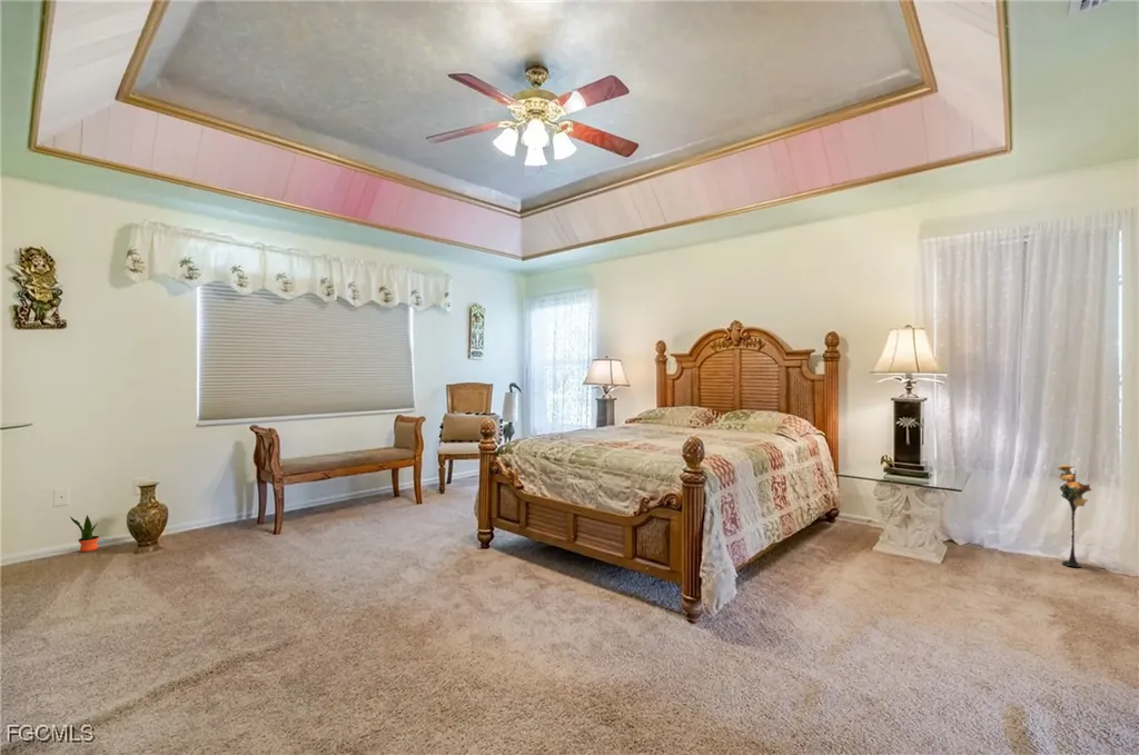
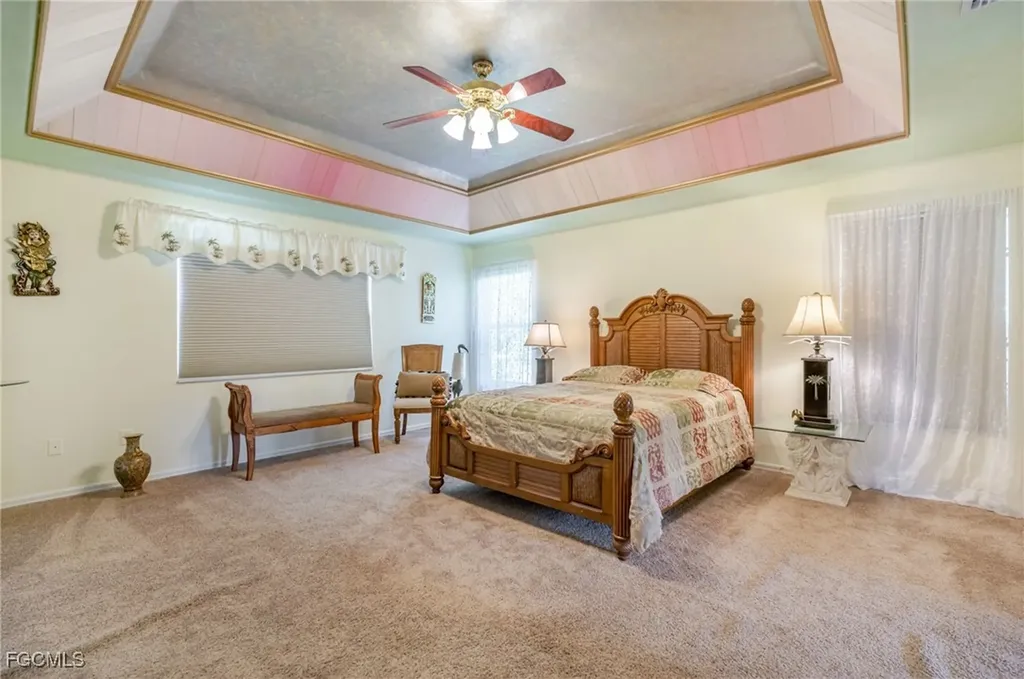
- potted plant [1054,464,1092,568]
- potted plant [69,514,100,553]
